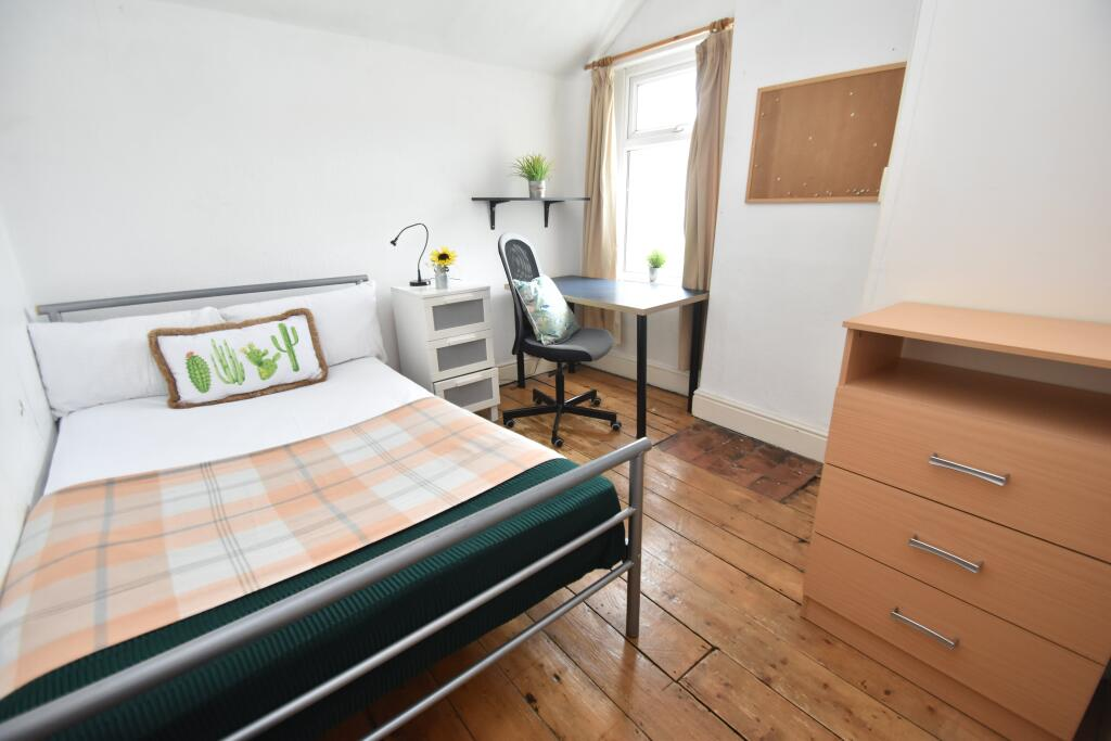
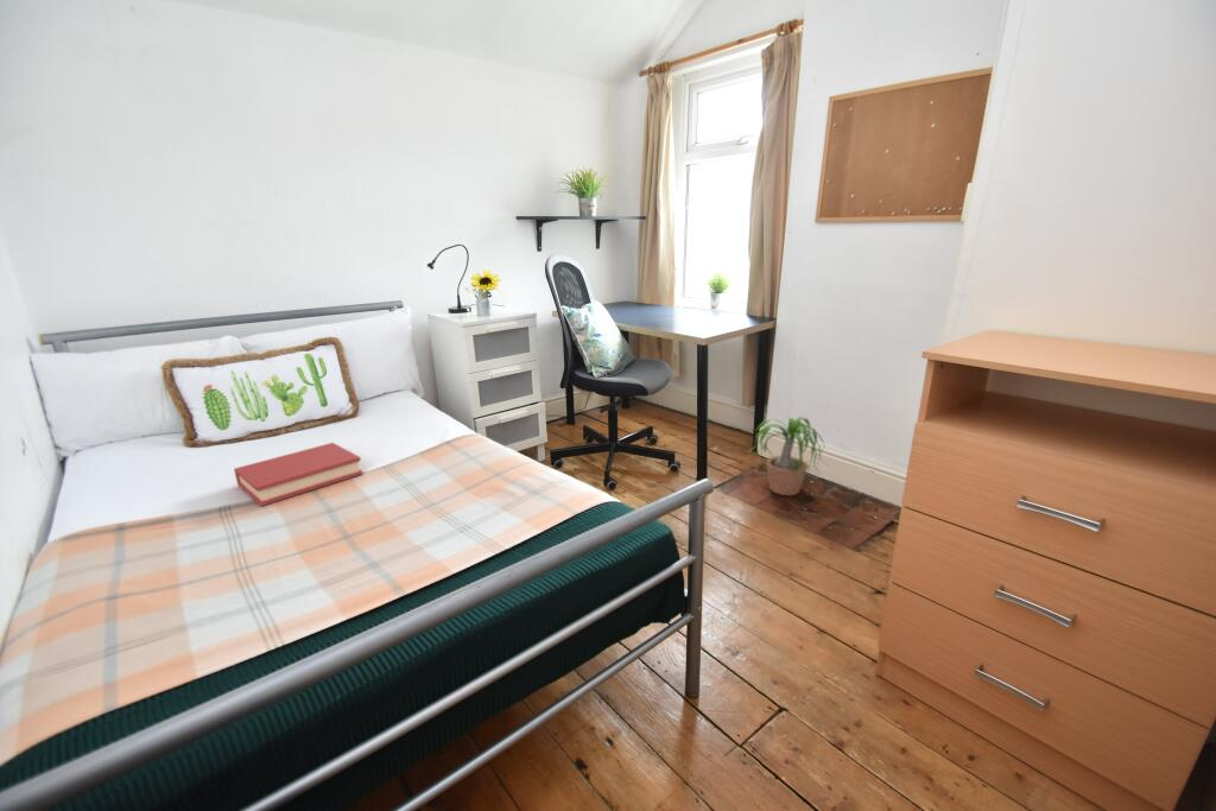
+ potted plant [741,416,828,496]
+ hardback book [233,442,363,507]
